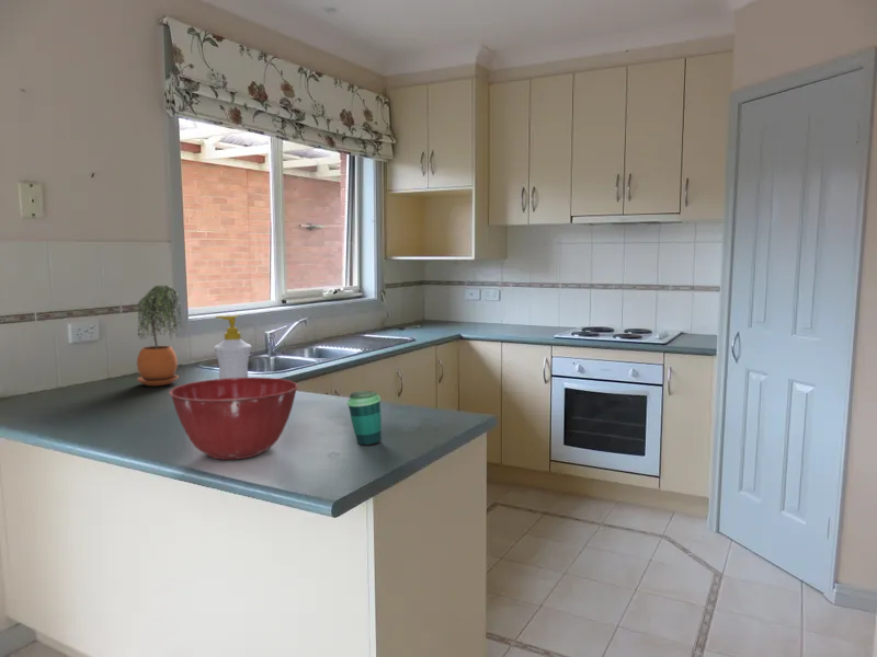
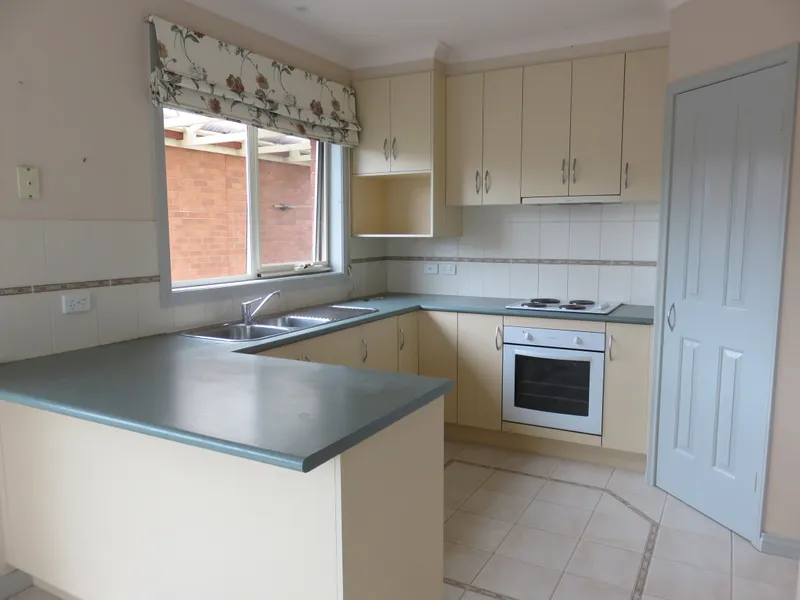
- soap bottle [213,314,253,379]
- potted plant [136,285,184,387]
- mixing bowl [168,377,299,460]
- cup [346,390,383,446]
